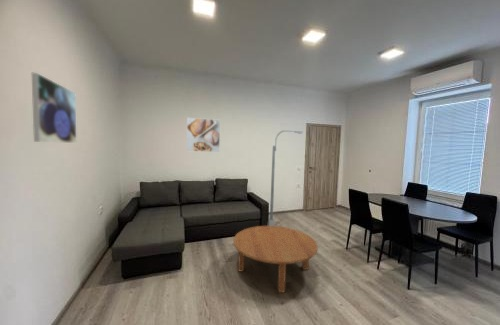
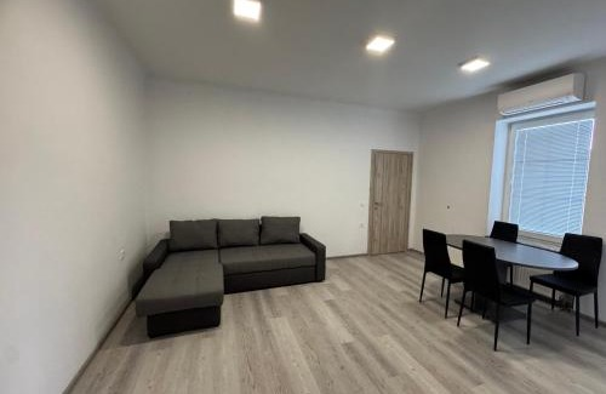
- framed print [186,117,221,153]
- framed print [31,72,78,144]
- coffee table [232,225,319,294]
- floor lamp [268,129,304,226]
